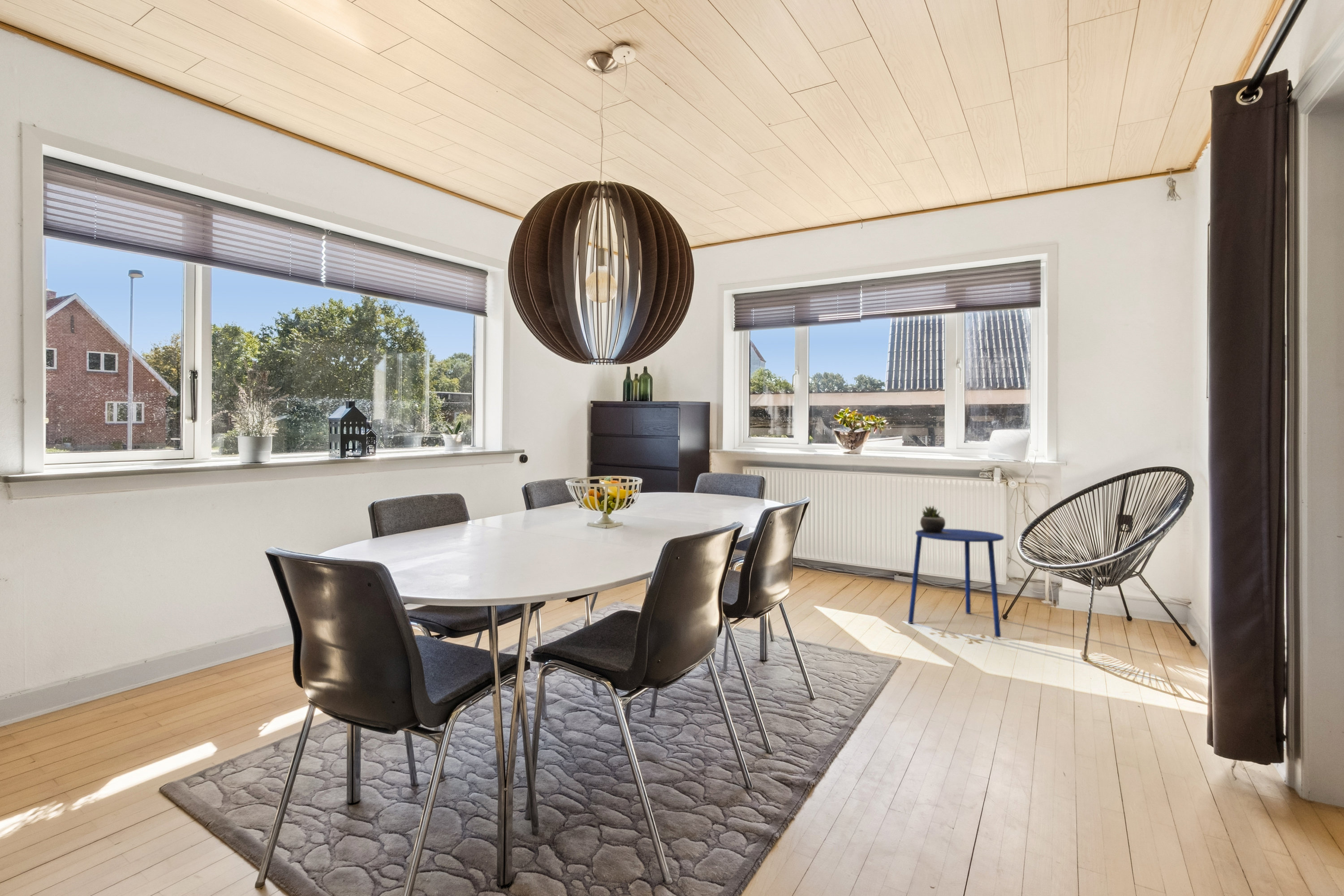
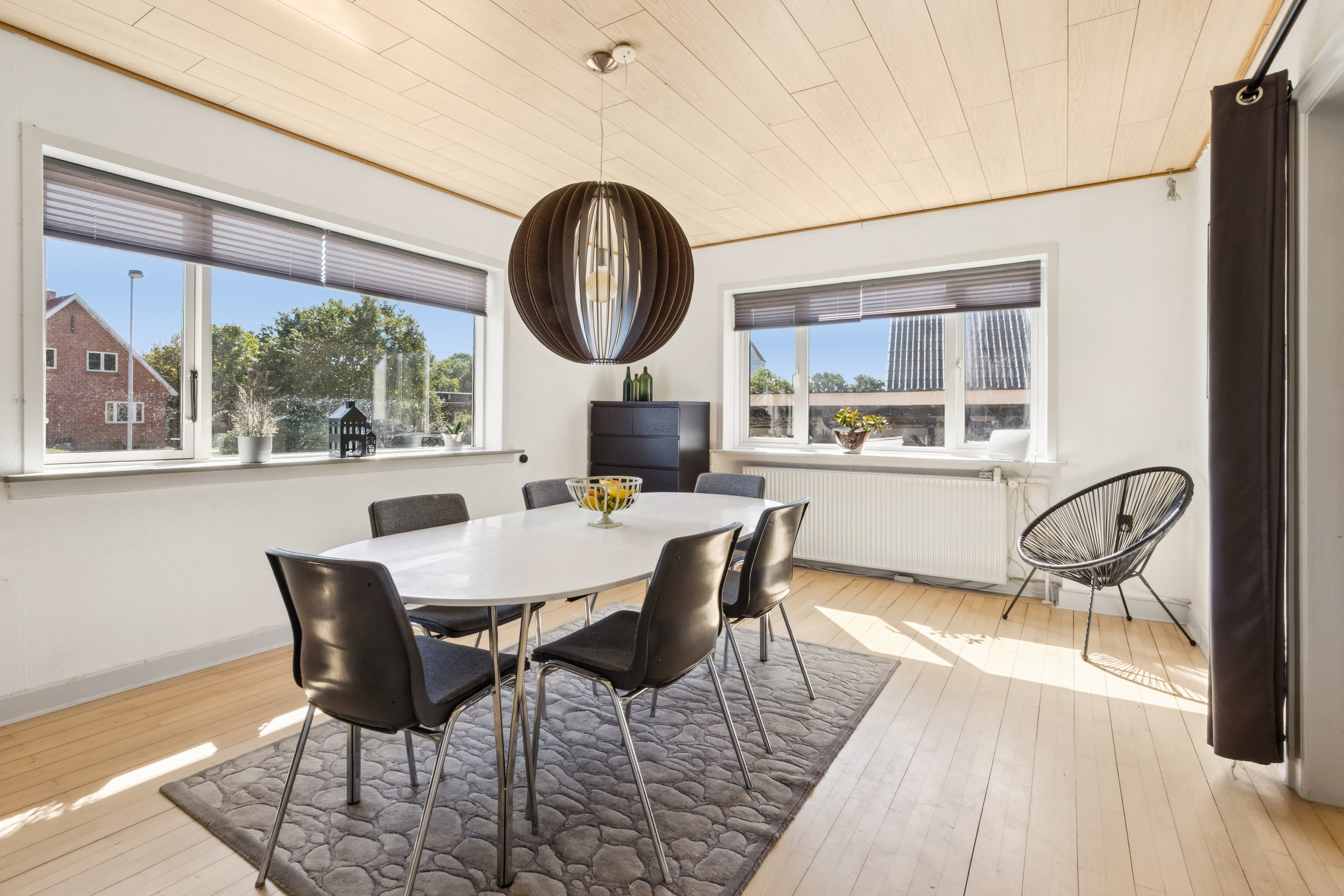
- side table [908,528,1004,638]
- succulent plant [915,505,948,534]
